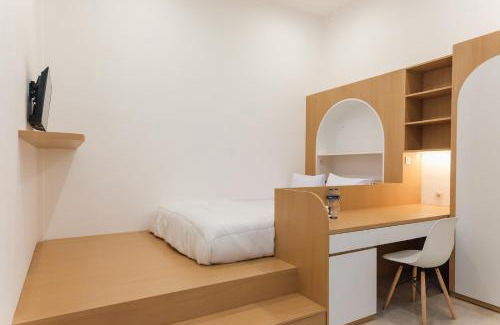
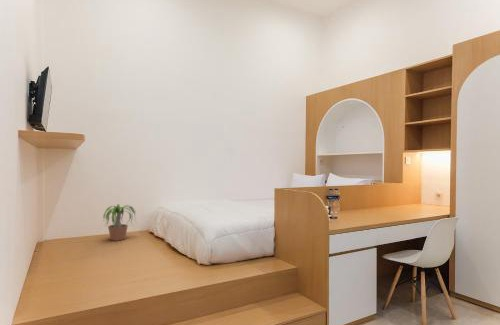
+ potted plant [97,203,137,242]
